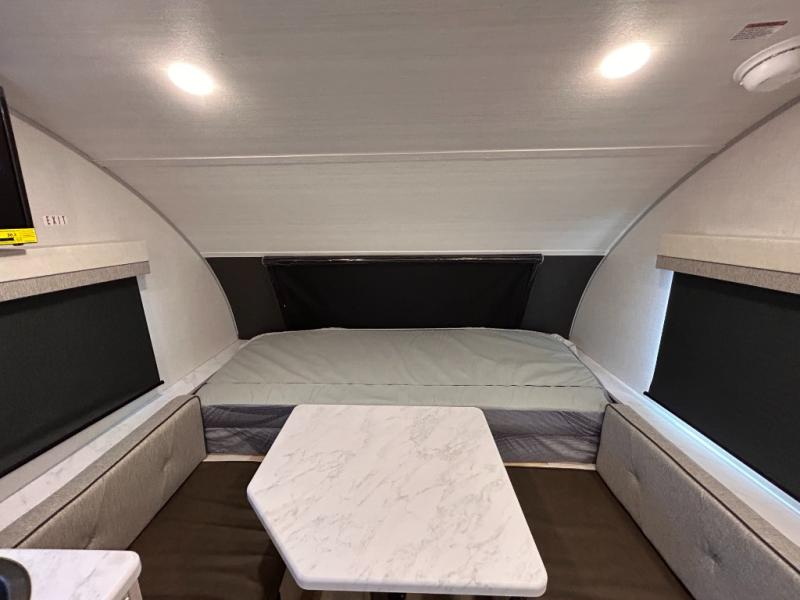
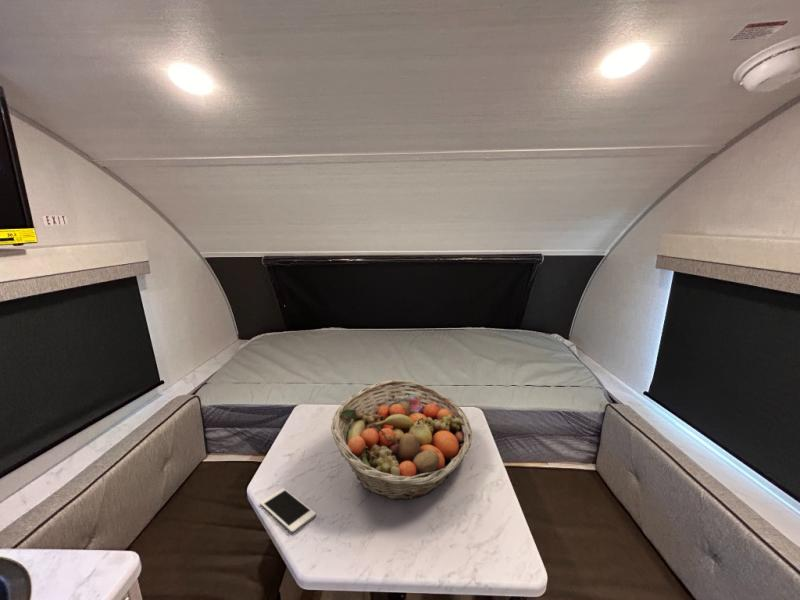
+ cell phone [259,487,317,533]
+ fruit basket [330,379,473,501]
